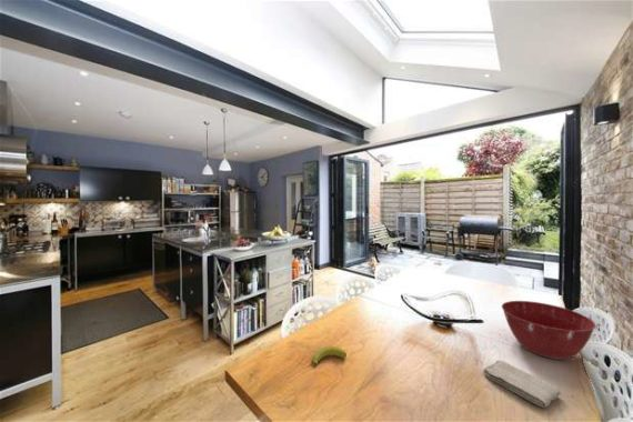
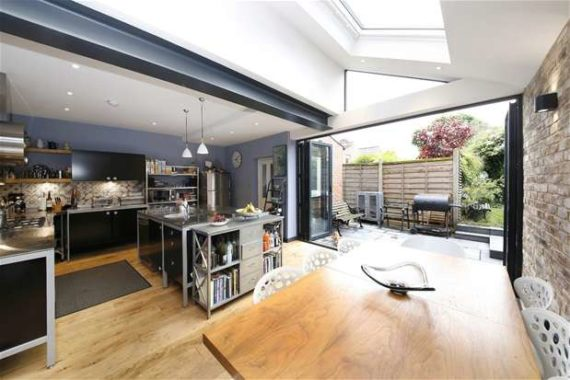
- mixing bowl [501,300,596,361]
- washcloth [482,360,561,409]
- banana [312,345,348,366]
